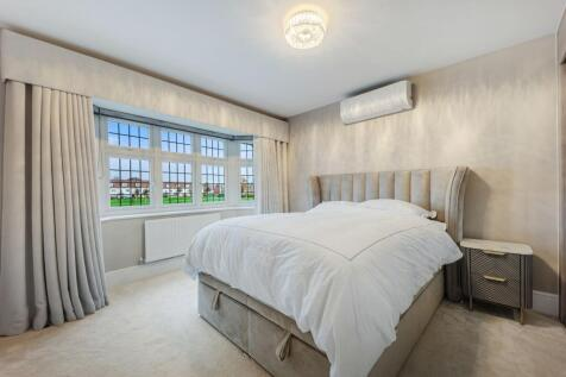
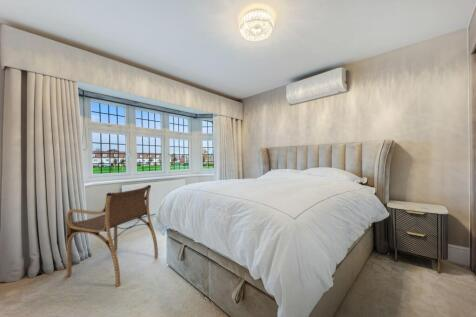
+ armchair [64,184,159,288]
